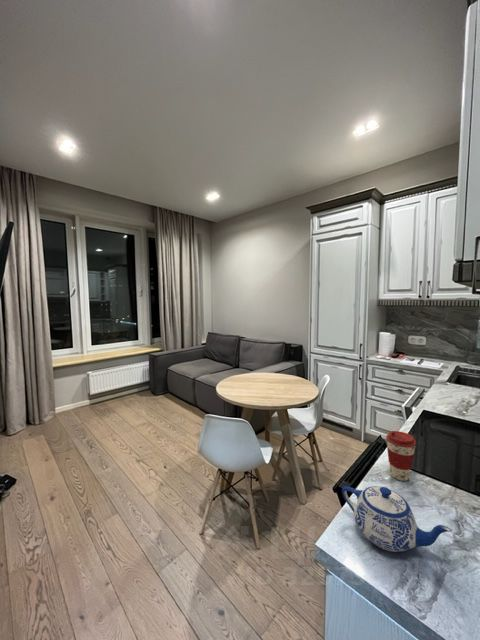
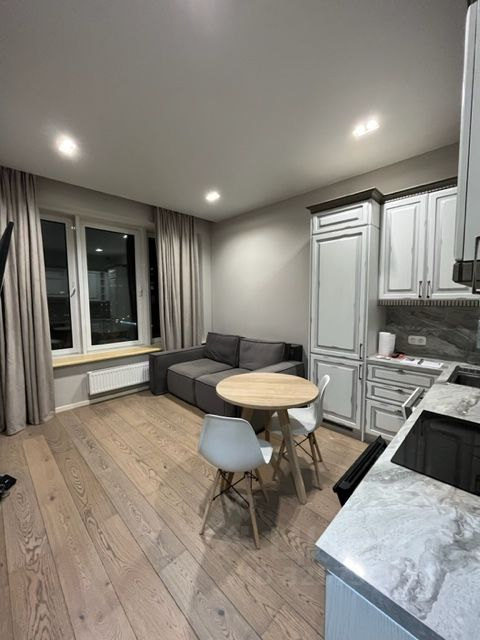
- coffee cup [385,430,417,482]
- teapot [341,485,453,553]
